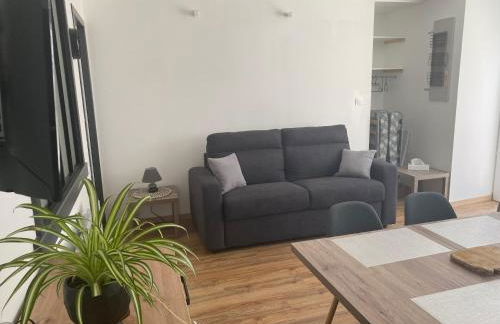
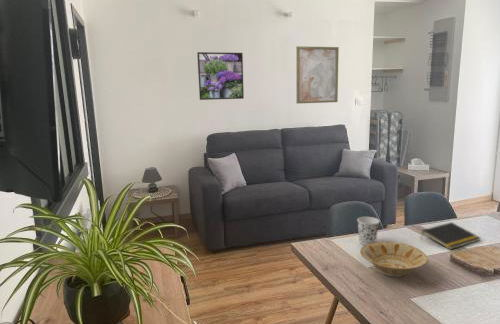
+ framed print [196,51,245,101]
+ notepad [419,221,481,250]
+ wall art [296,45,340,105]
+ cup [356,216,381,246]
+ bowl [359,241,429,278]
